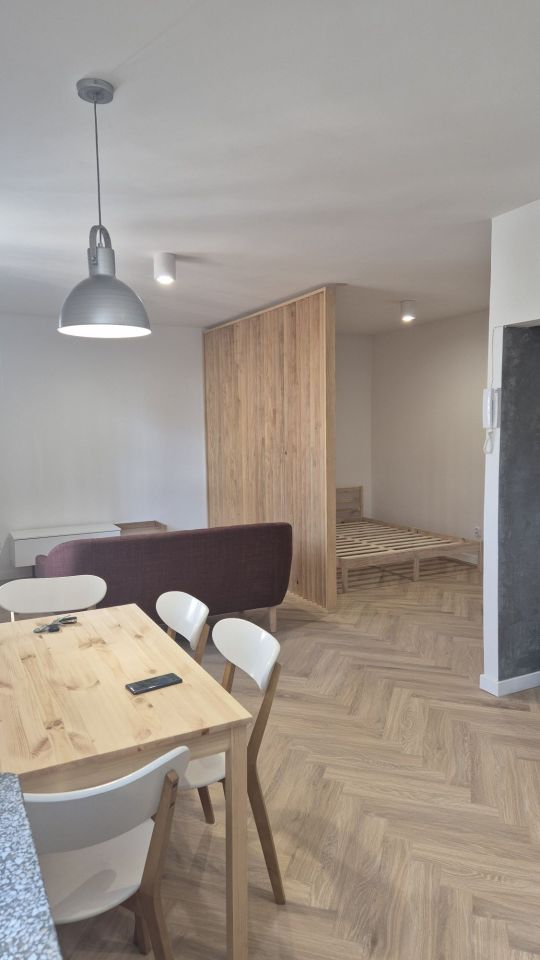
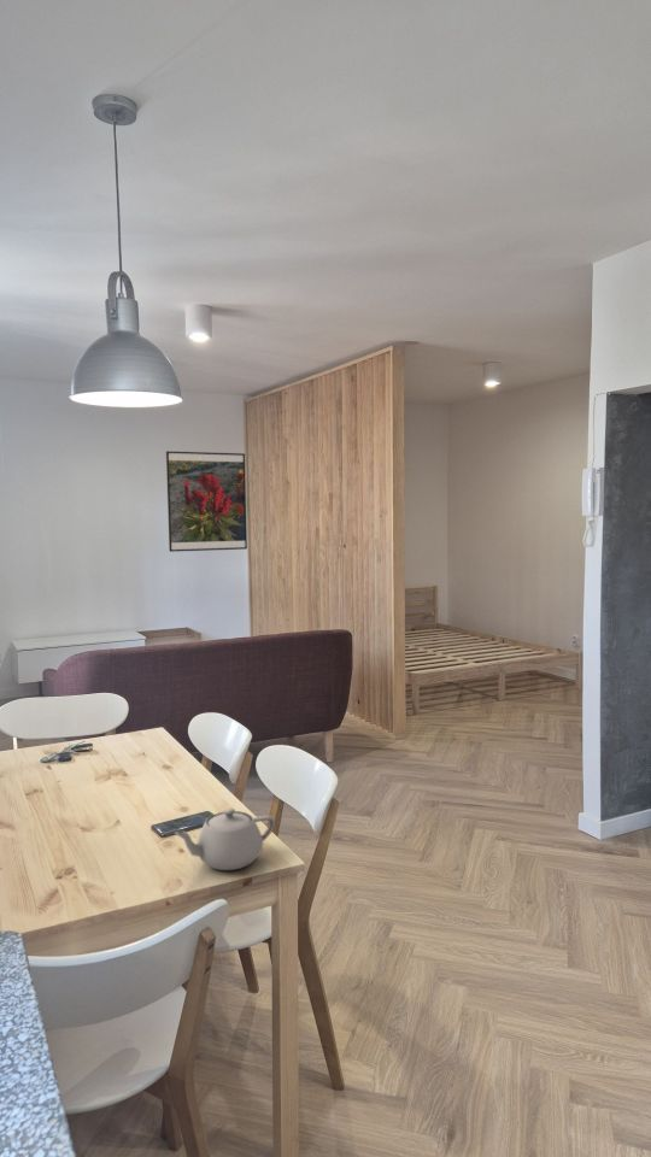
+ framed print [165,450,248,553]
+ teapot [174,807,276,871]
